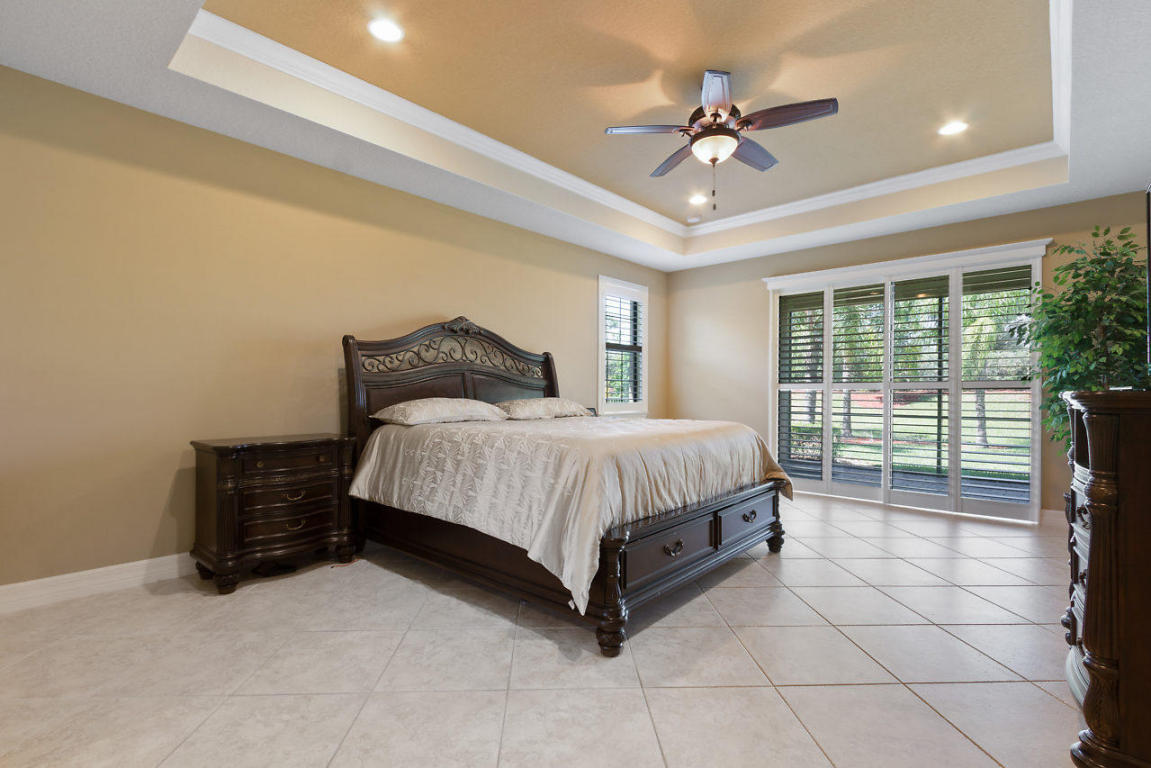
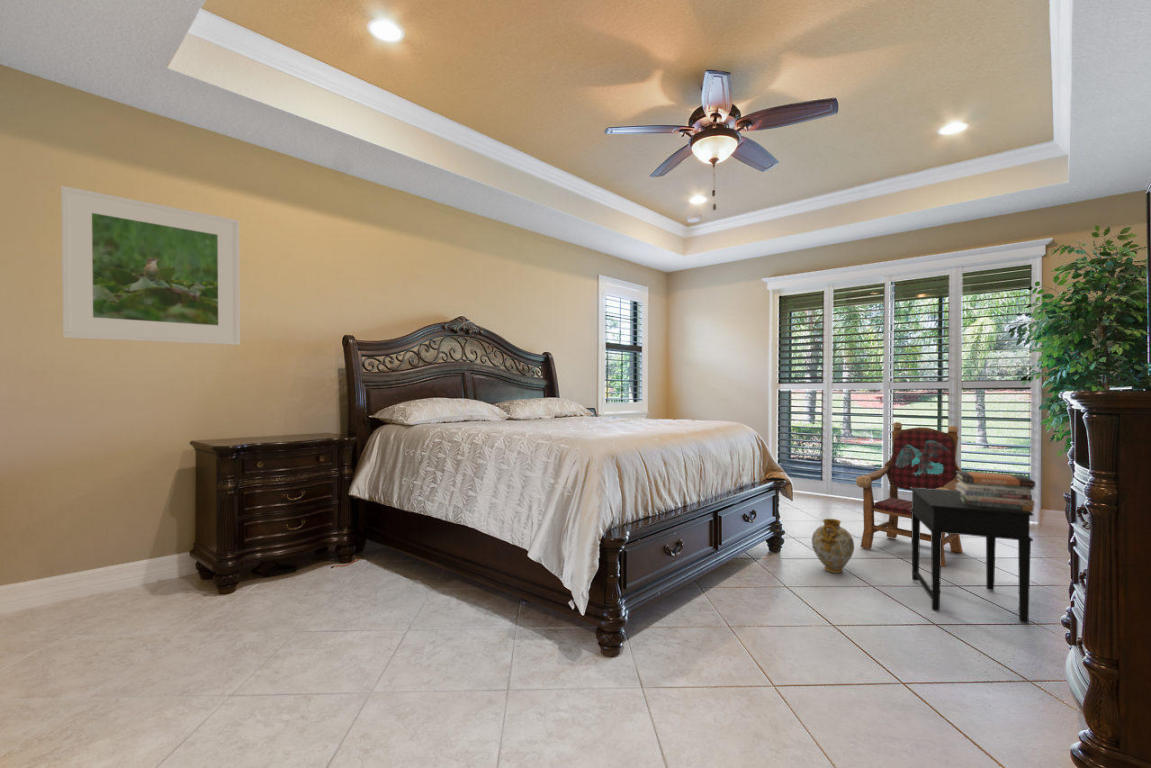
+ armchair [855,421,963,568]
+ book stack [955,470,1036,513]
+ side table [910,487,1034,624]
+ ceramic jug [811,518,855,574]
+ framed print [60,185,241,346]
